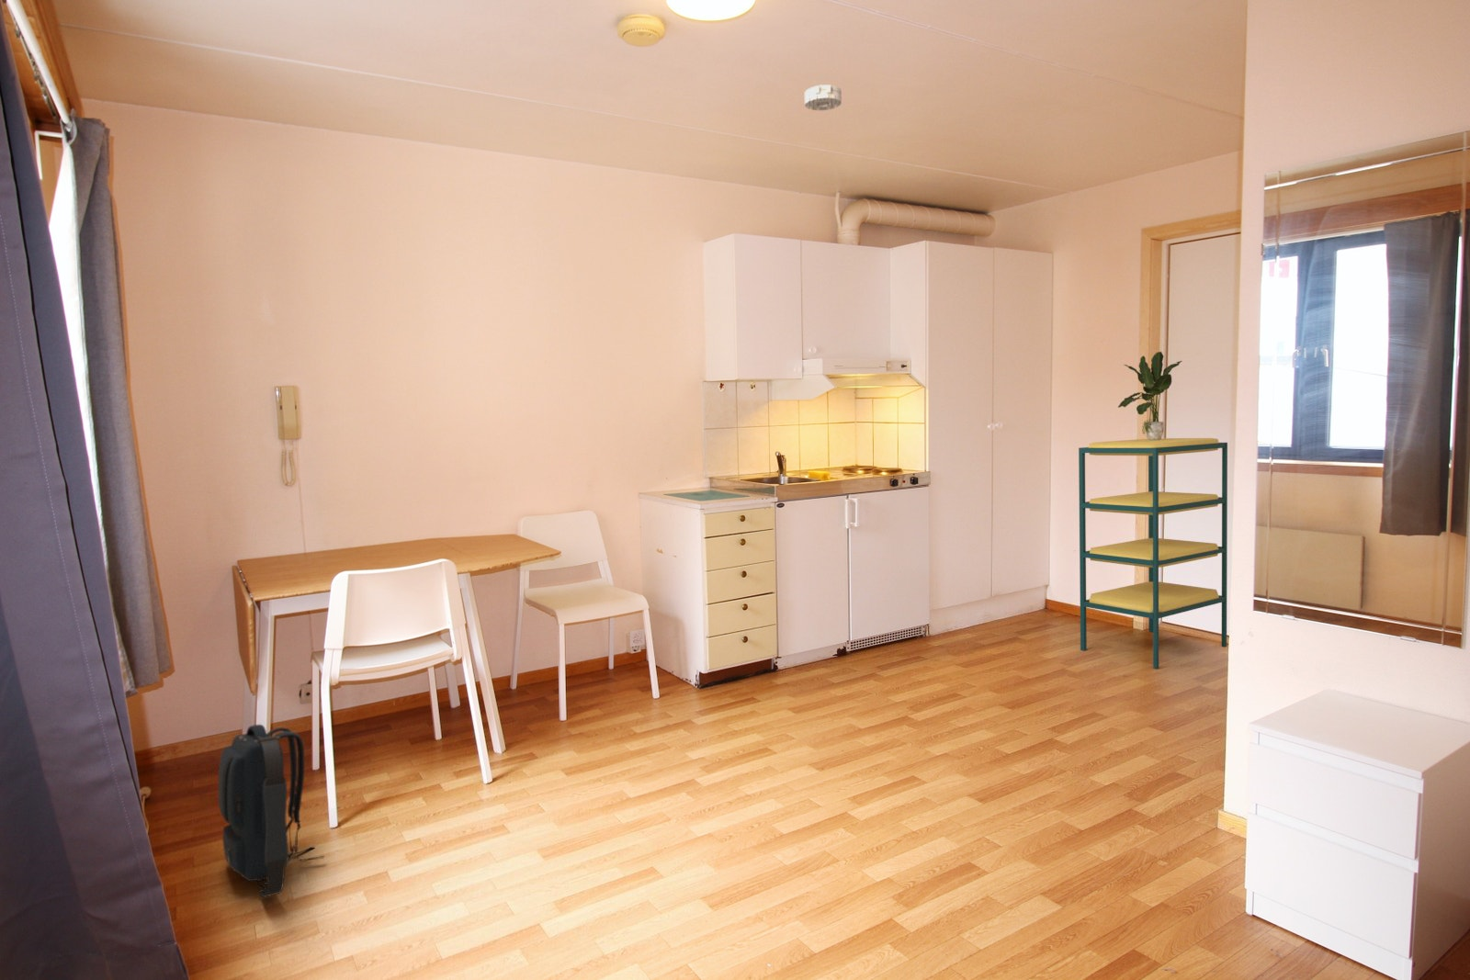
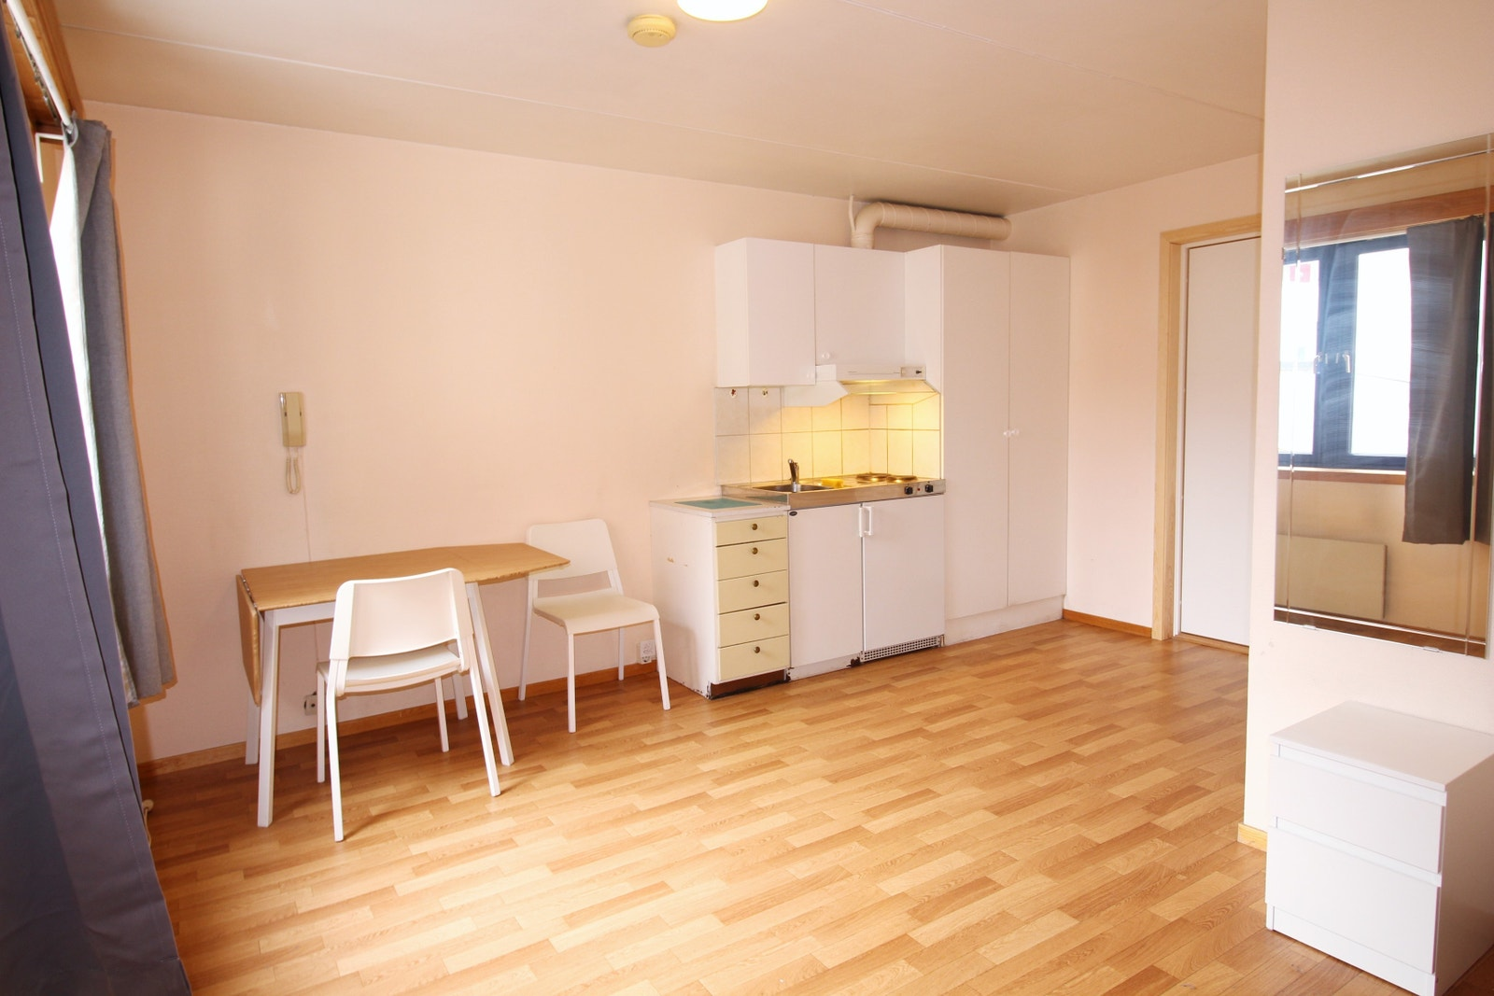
- backpack [218,724,325,898]
- shelving unit [1077,438,1228,669]
- potted plant [1117,351,1182,440]
- smoke detector [804,83,842,112]
